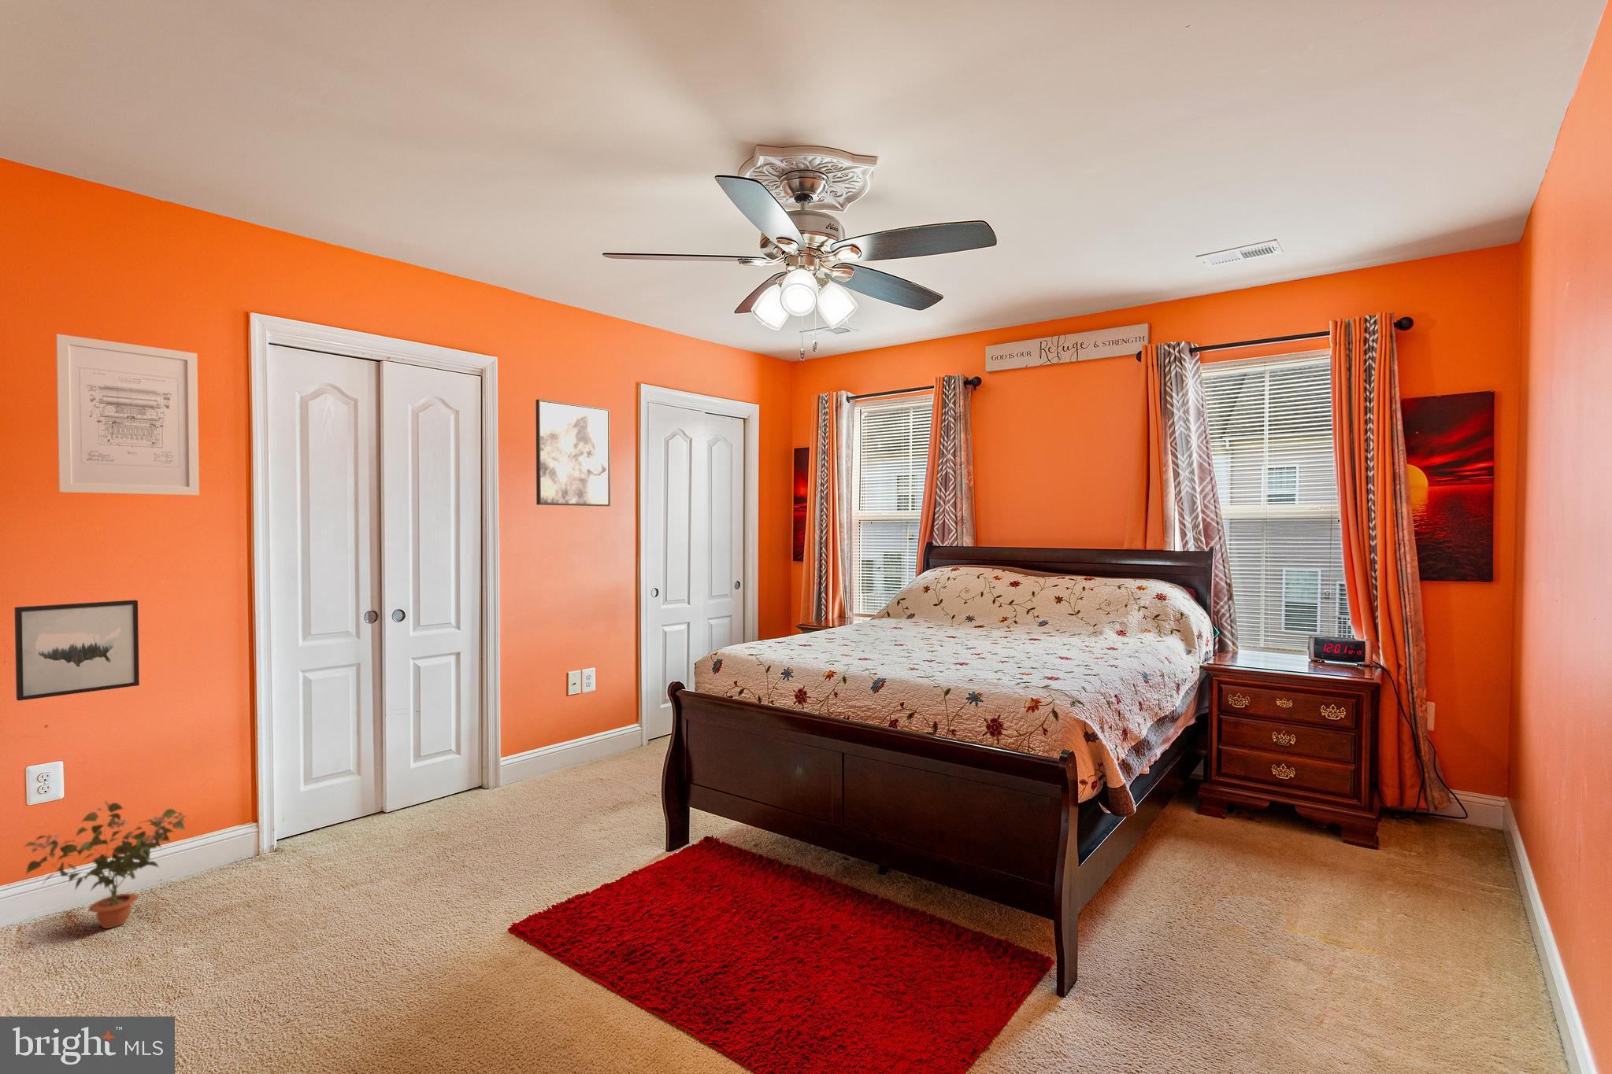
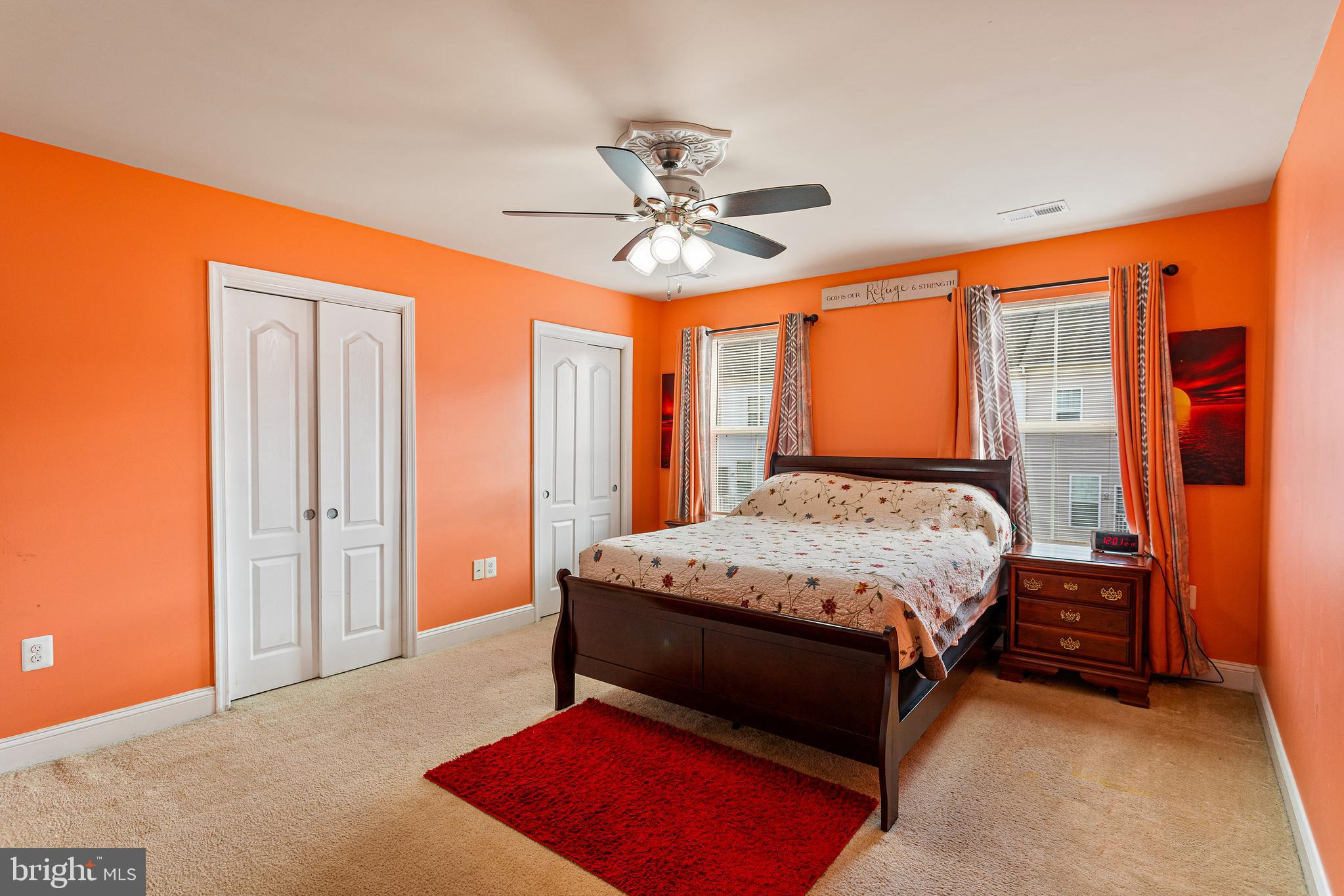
- wall art [14,599,140,702]
- wall art [535,398,610,507]
- potted plant [23,801,187,929]
- wall art [55,333,200,496]
